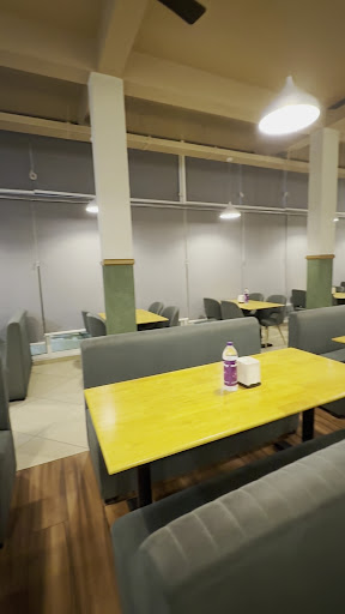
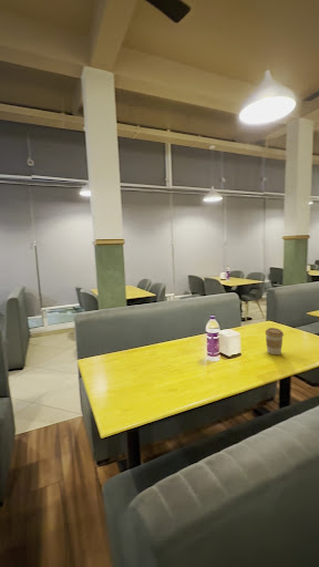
+ coffee cup [264,327,285,355]
